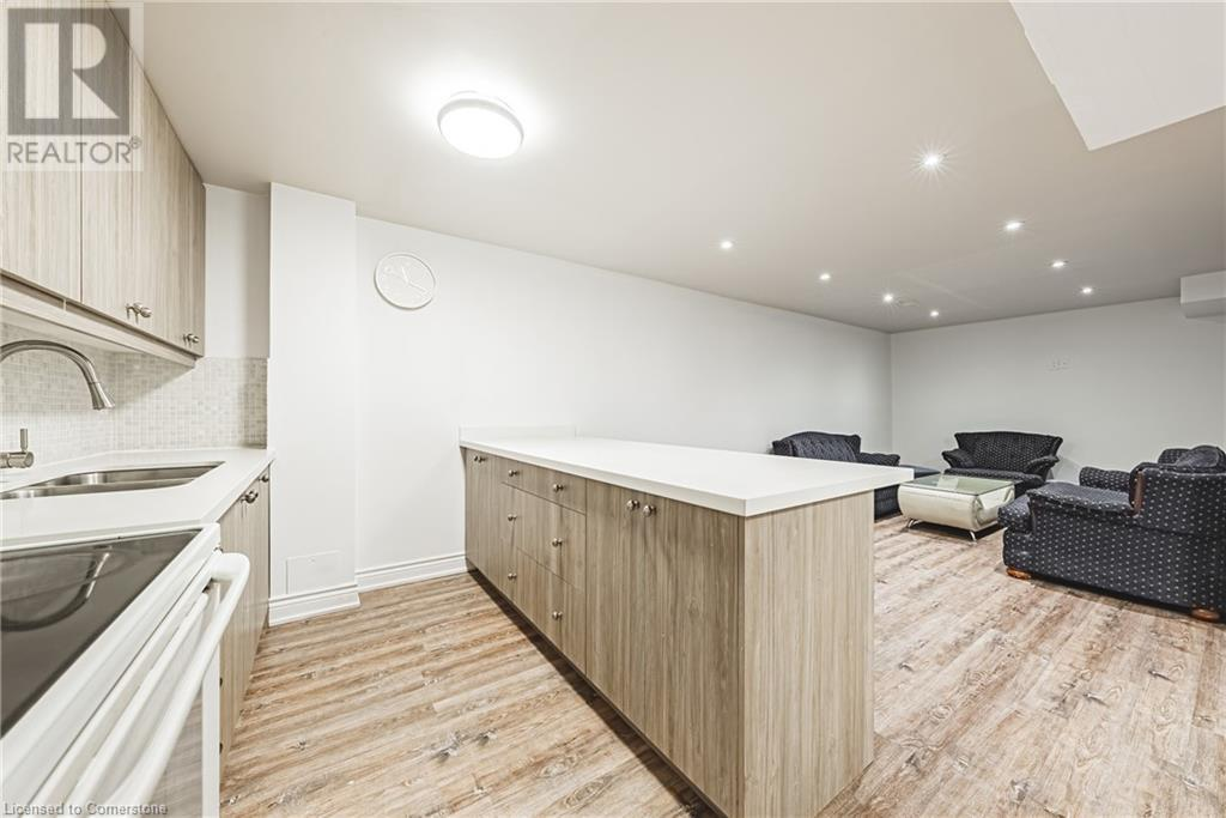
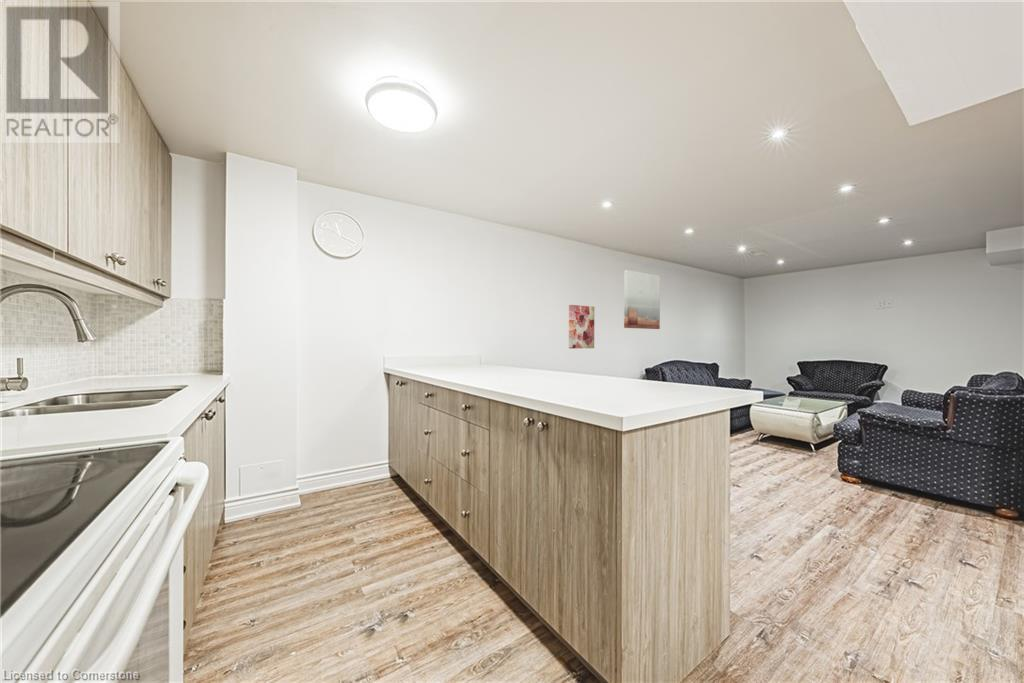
+ wall art [623,269,661,330]
+ wall art [568,304,595,350]
